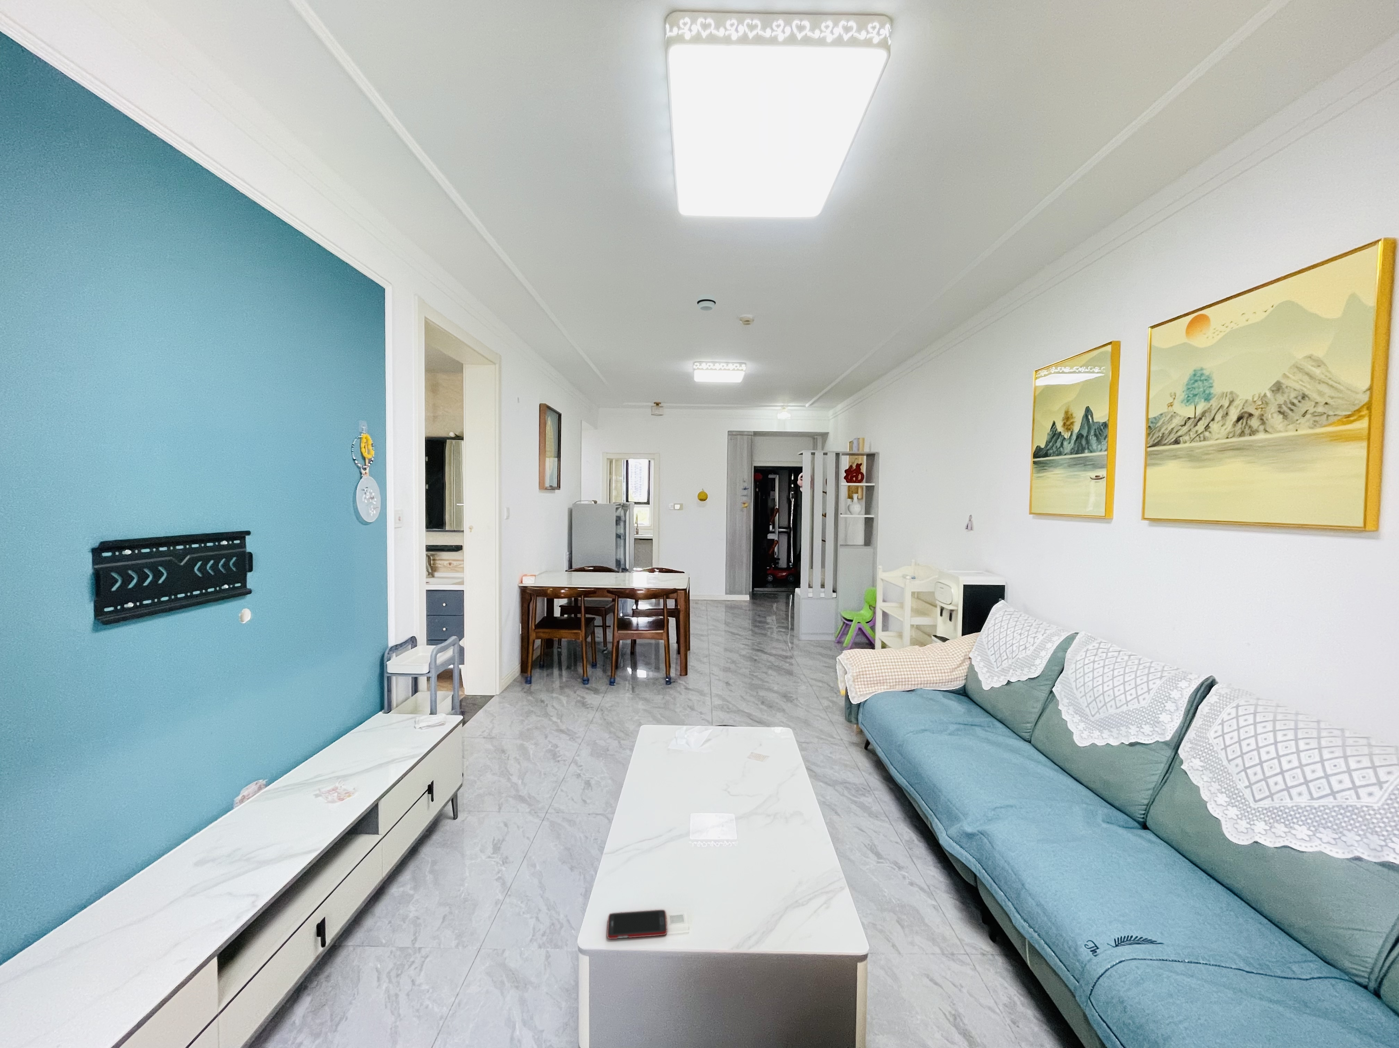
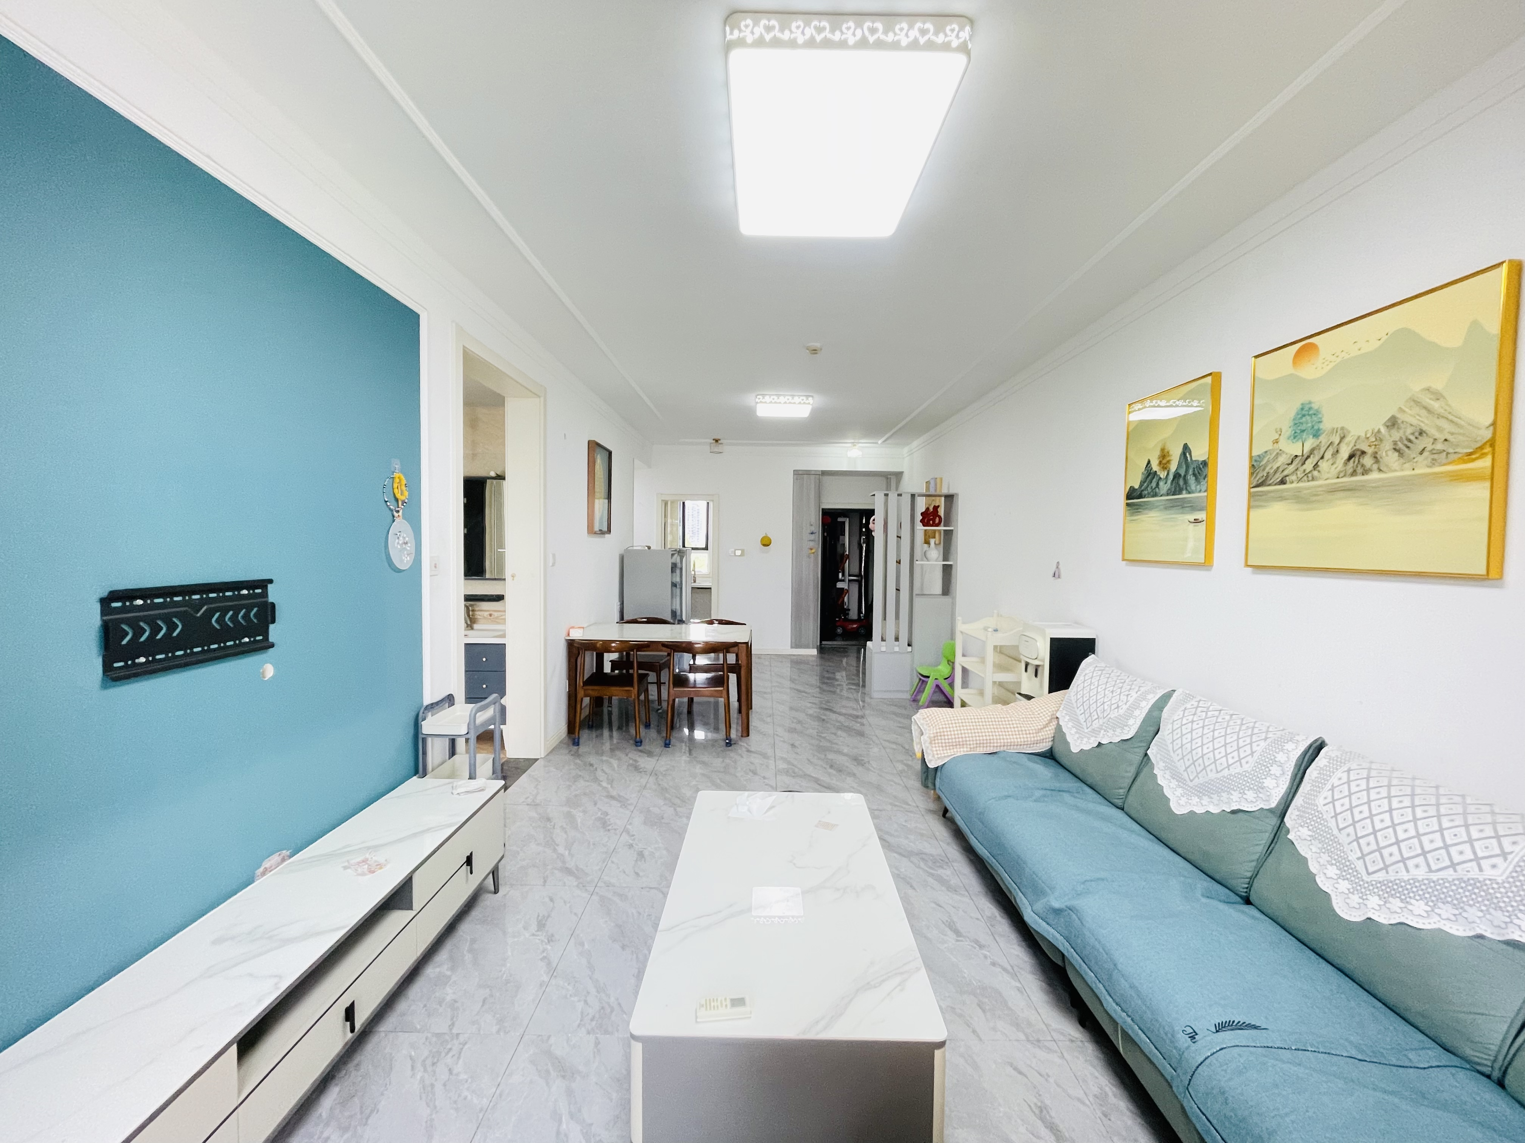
- smoke detector [696,294,716,312]
- cell phone [607,909,668,939]
